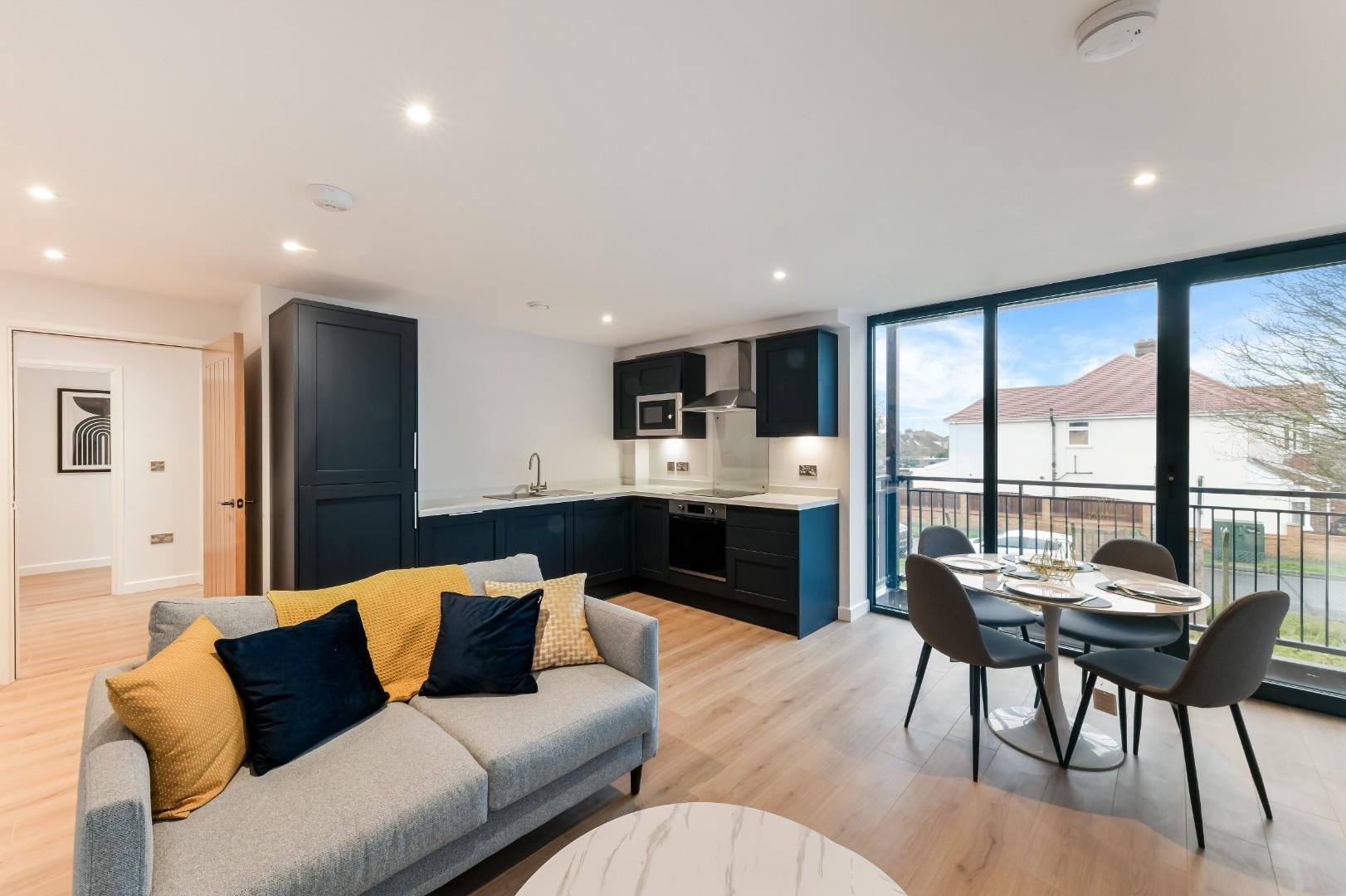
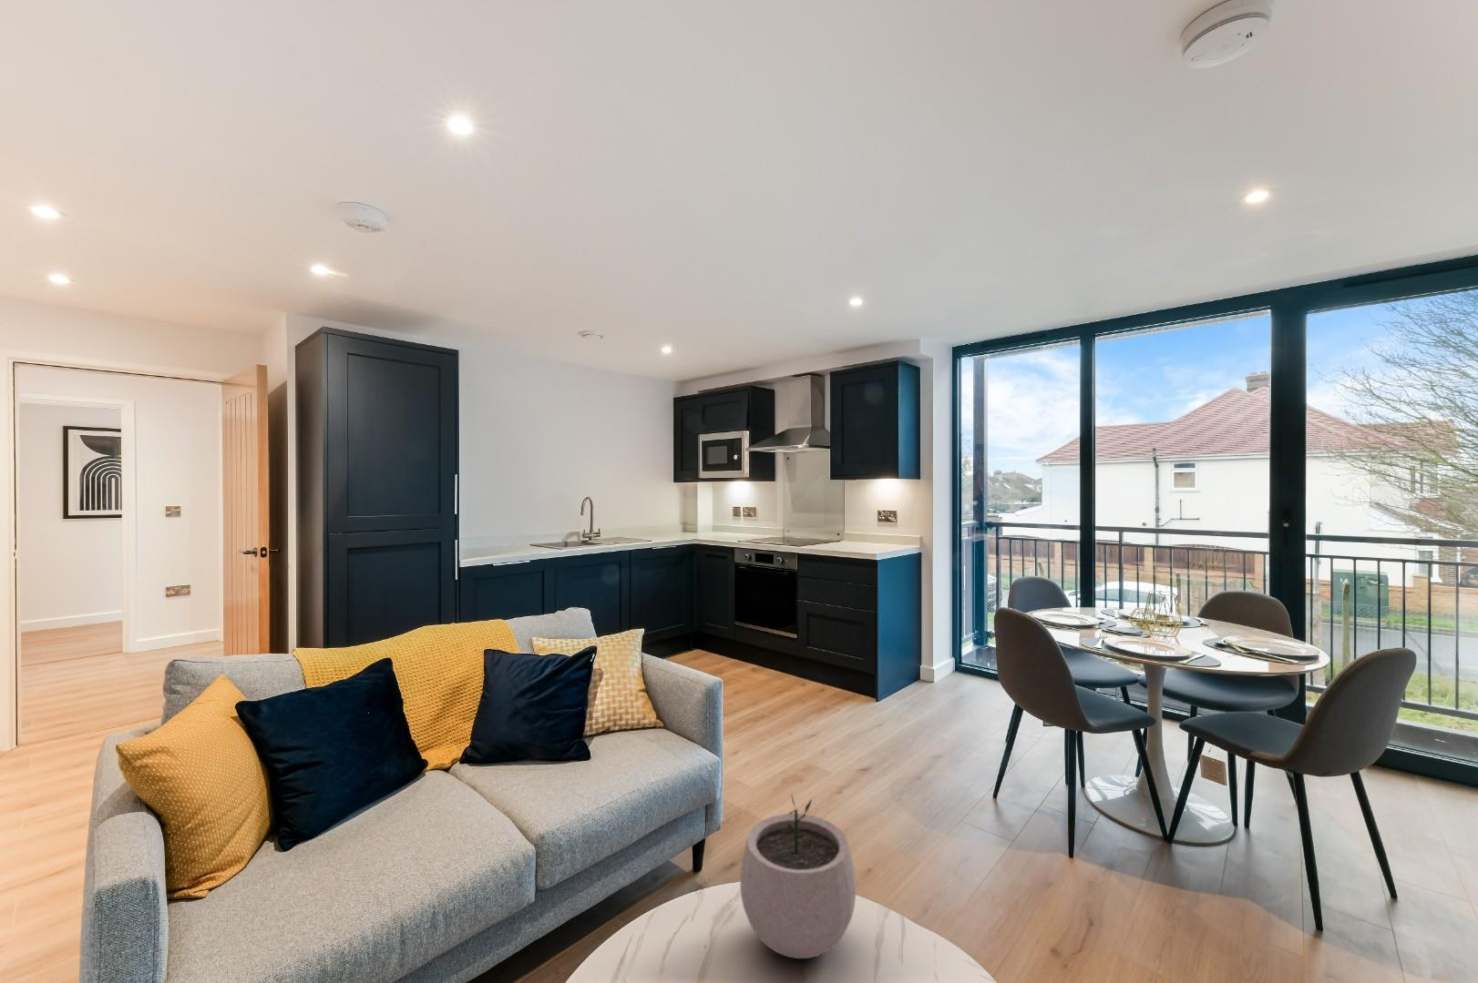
+ plant pot [740,792,856,959]
